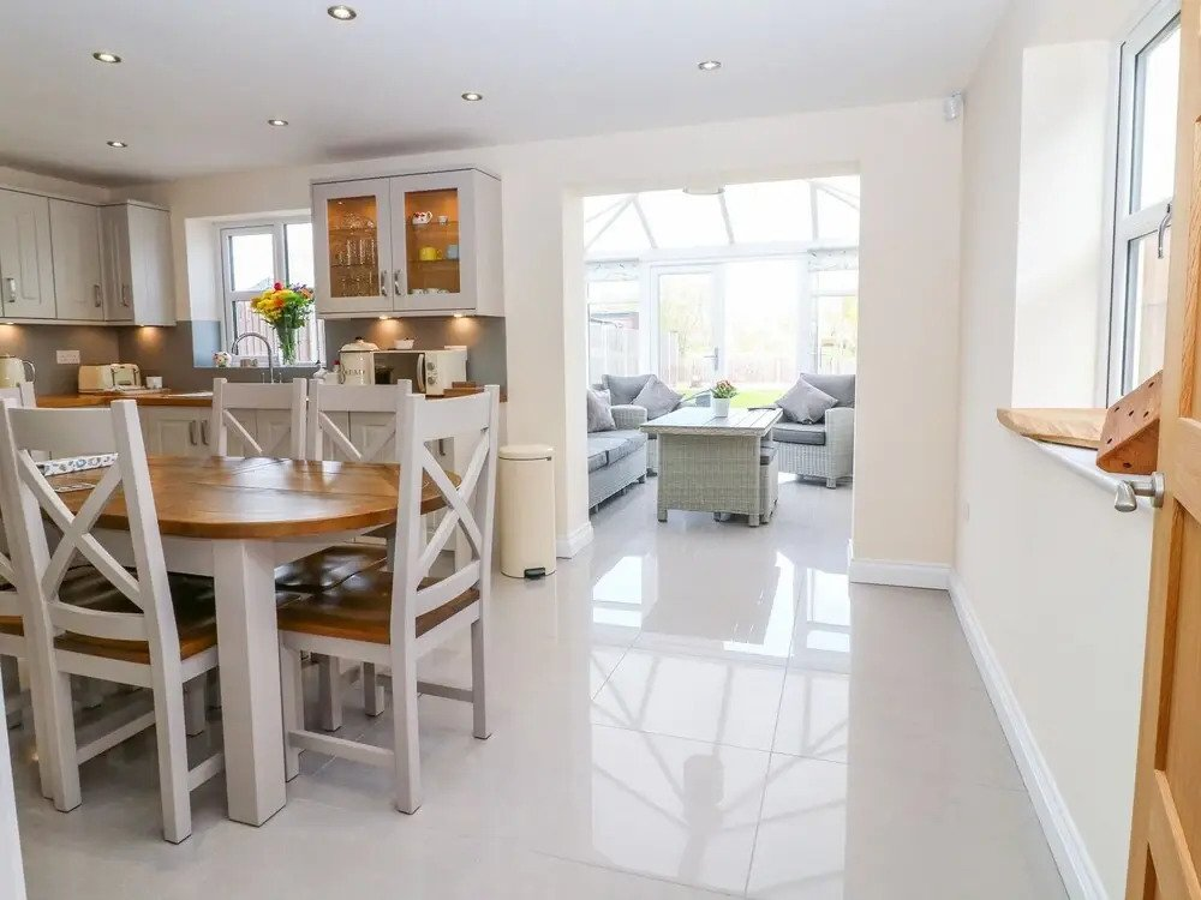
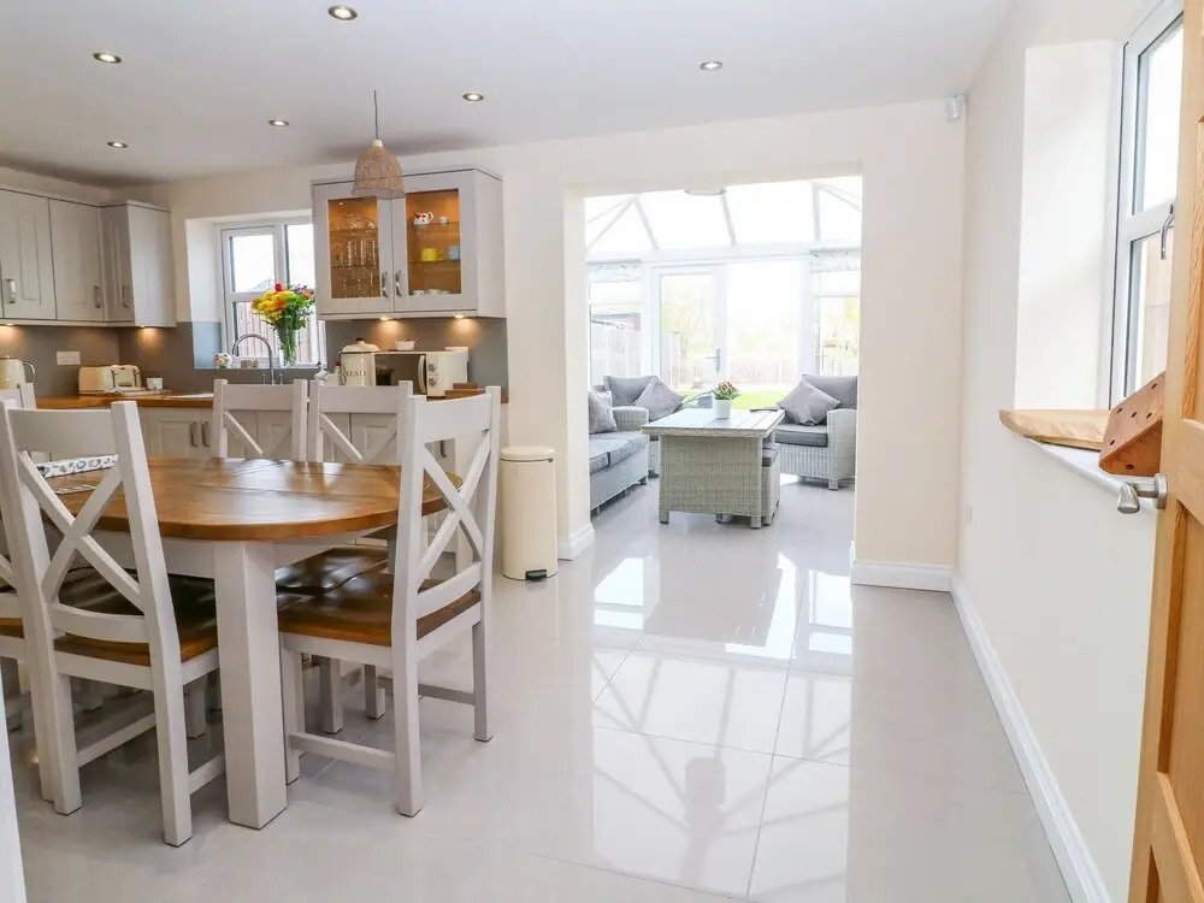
+ pendant lamp [350,89,408,201]
